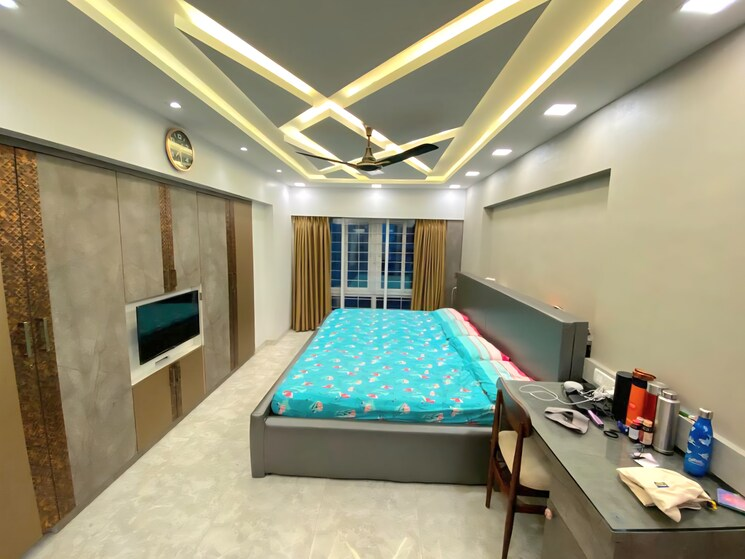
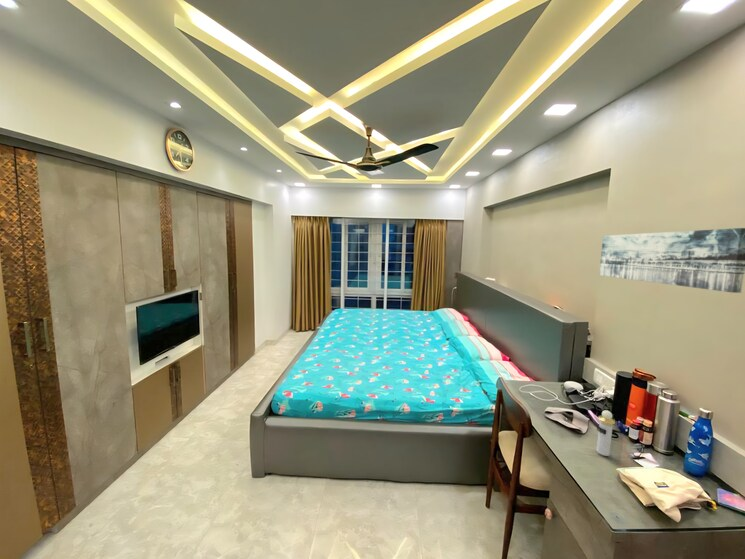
+ perfume bottle [595,409,616,457]
+ wall art [598,227,745,294]
